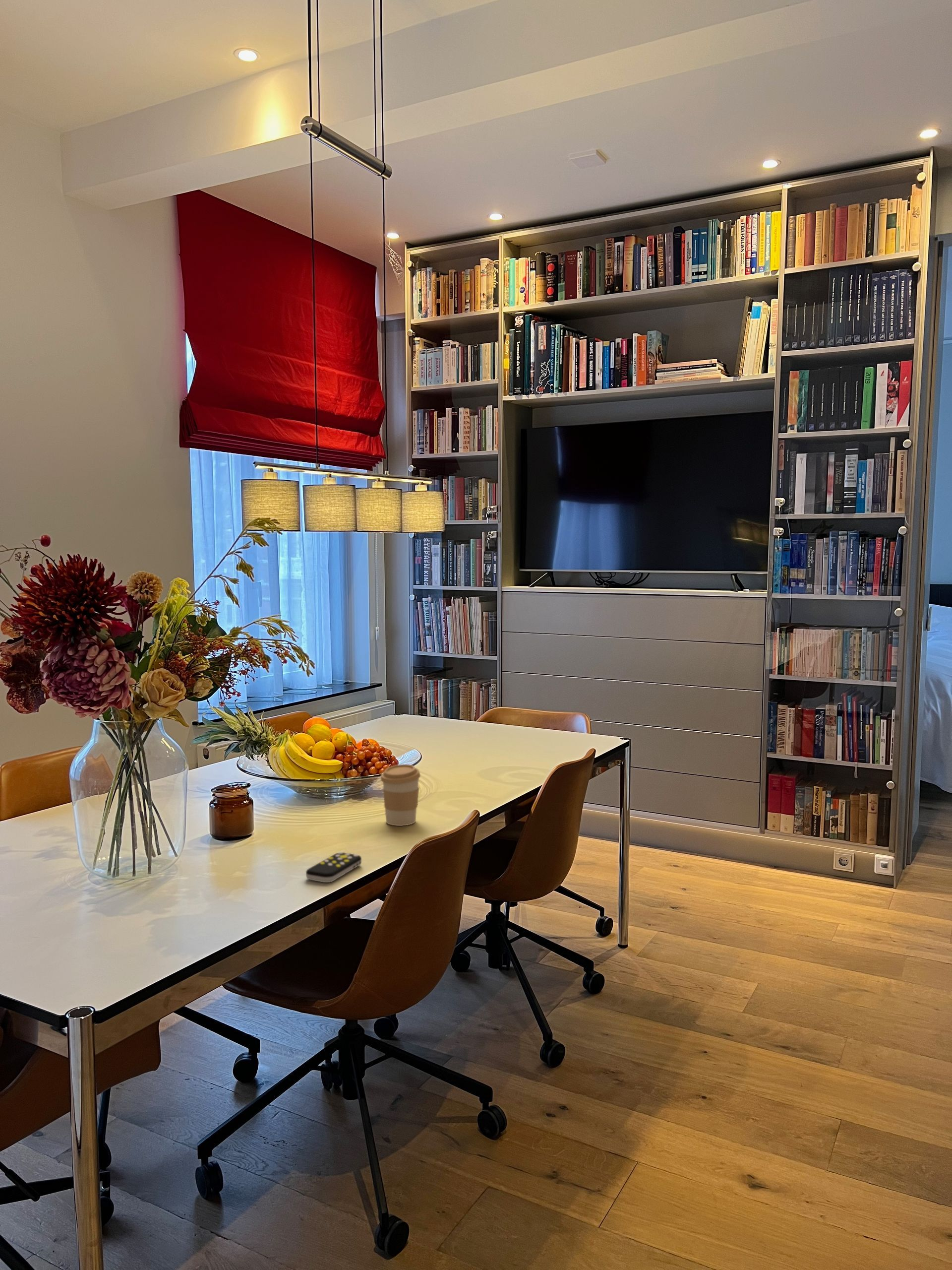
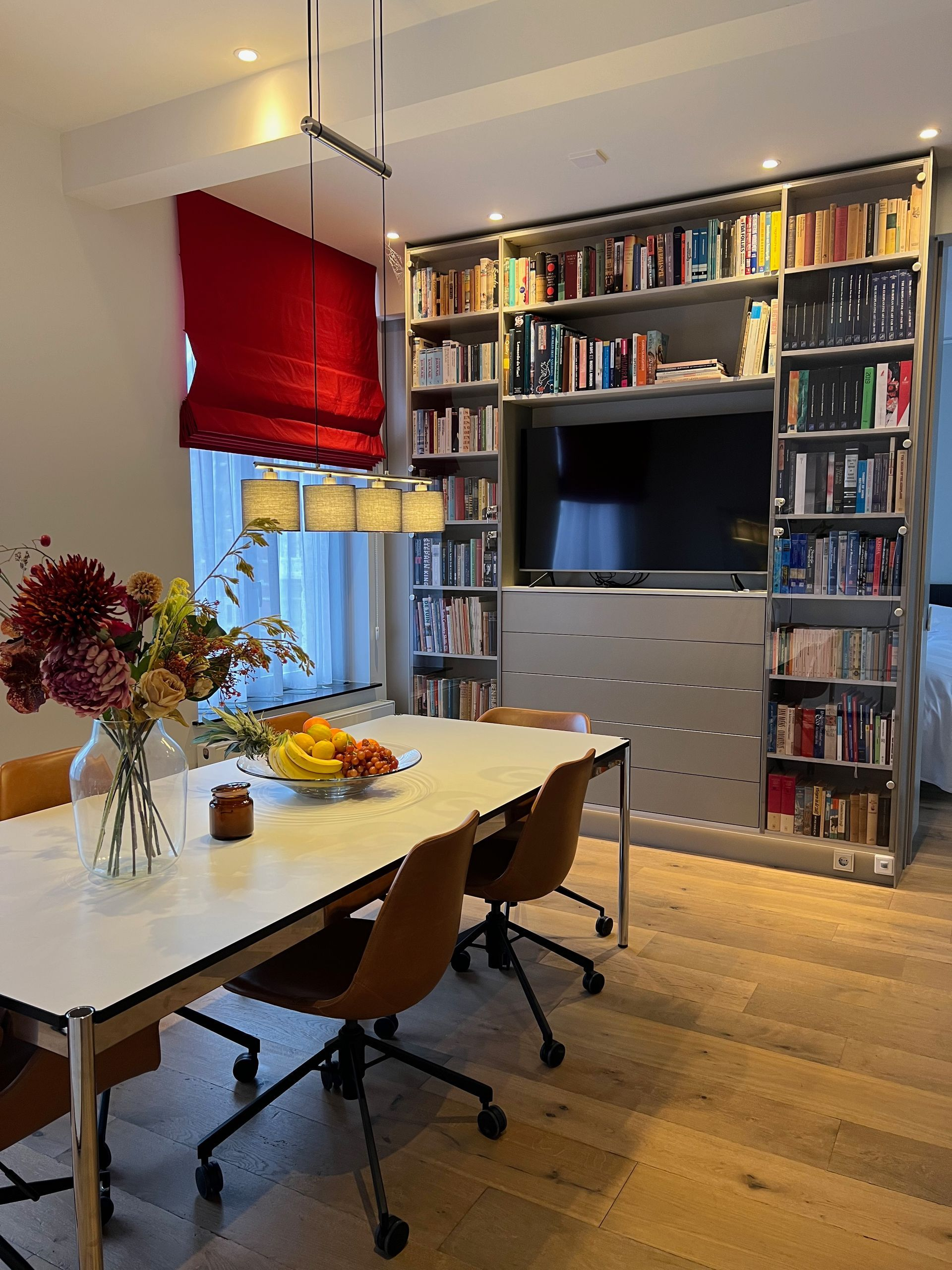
- coffee cup [380,763,421,826]
- remote control [305,851,362,883]
